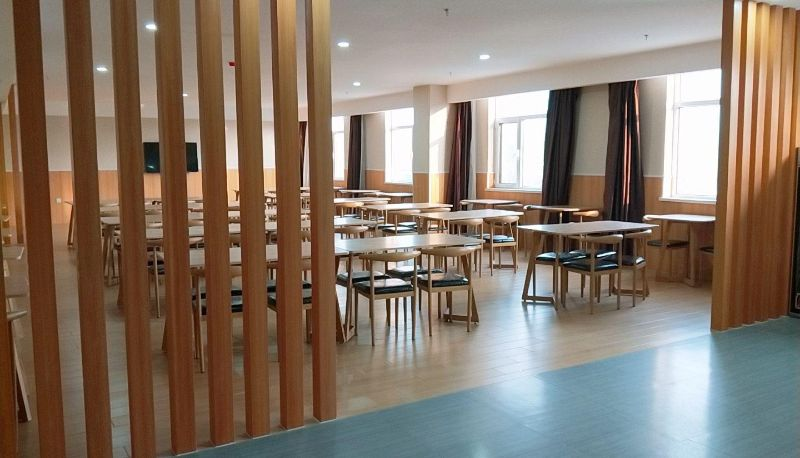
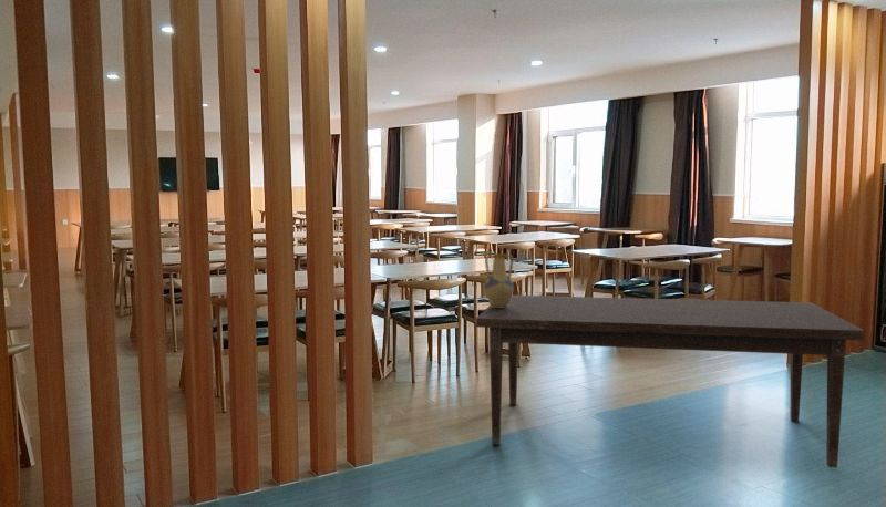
+ dining table [475,294,866,469]
+ vase [483,252,515,308]
